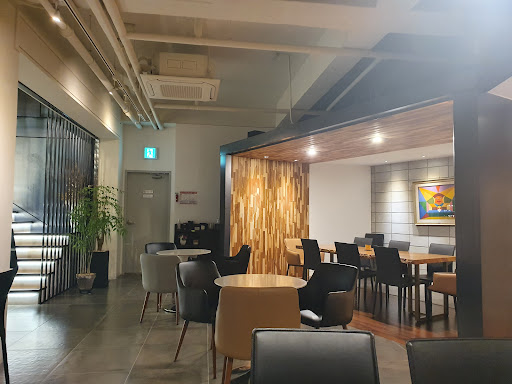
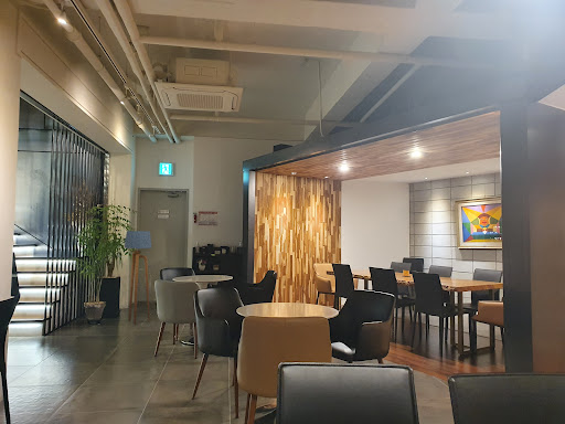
+ floor lamp [122,230,152,326]
